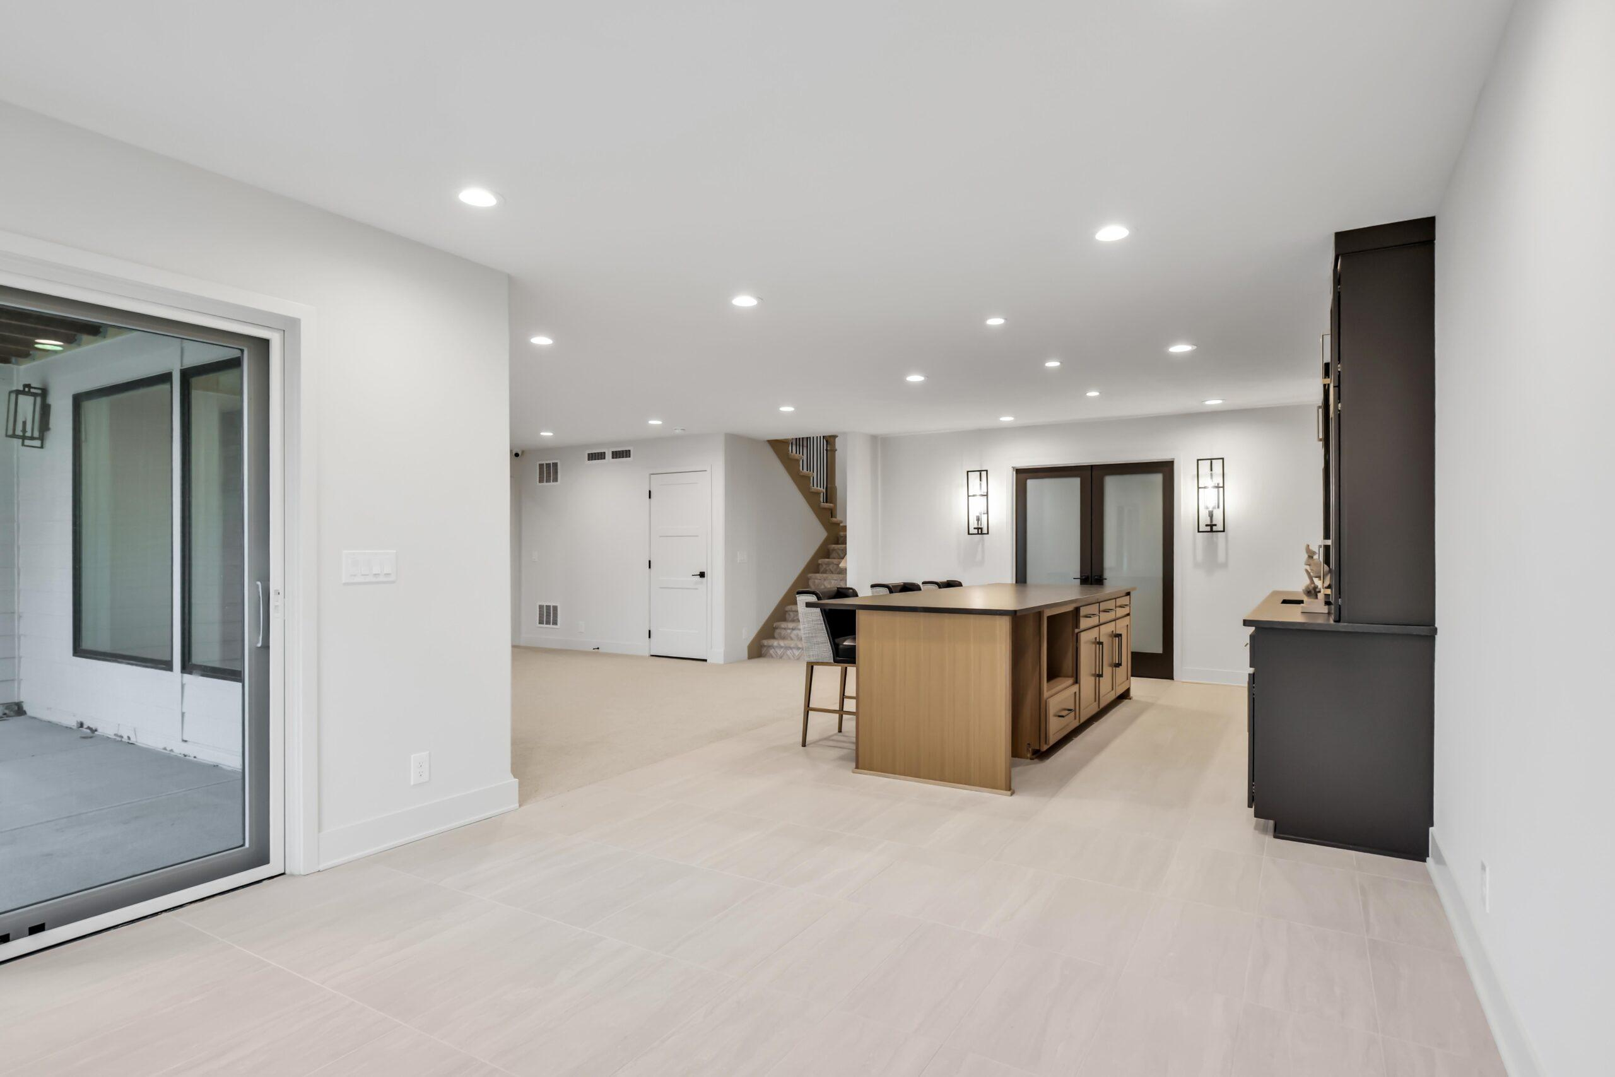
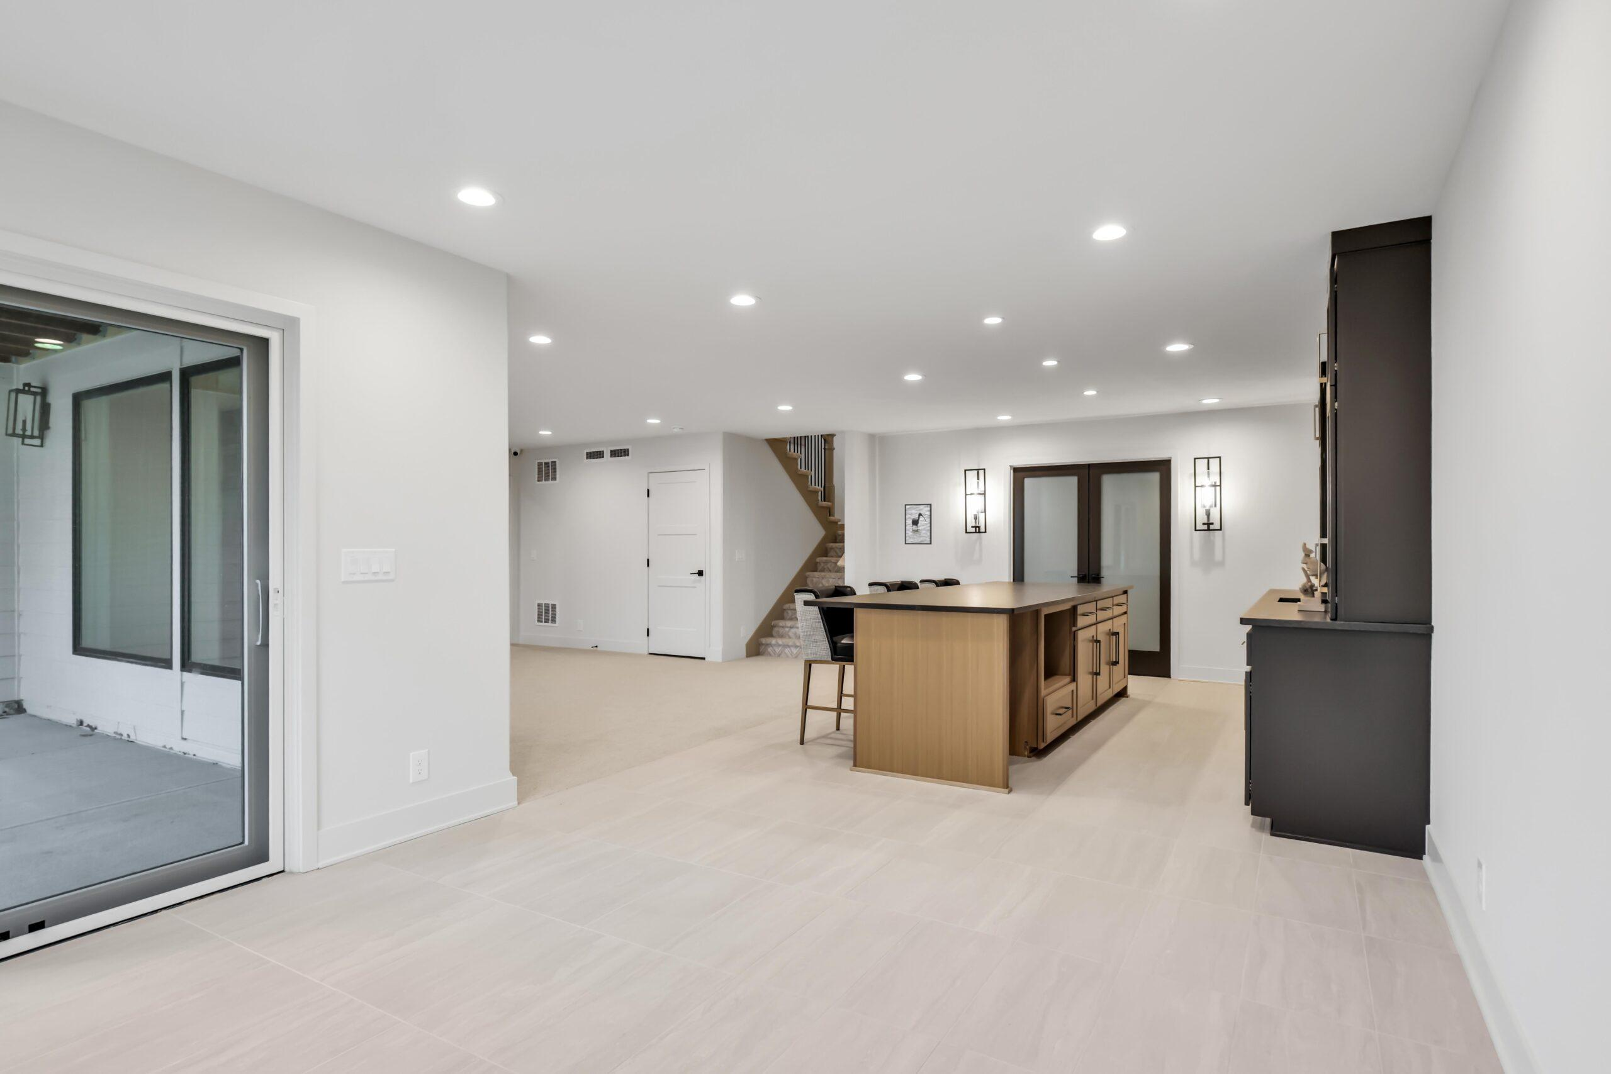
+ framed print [904,503,933,545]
